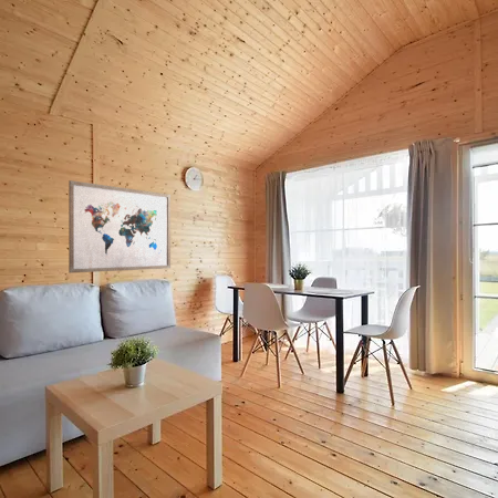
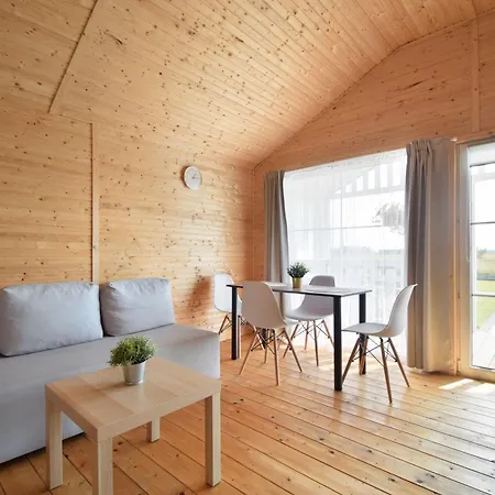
- wall art [68,179,172,274]
